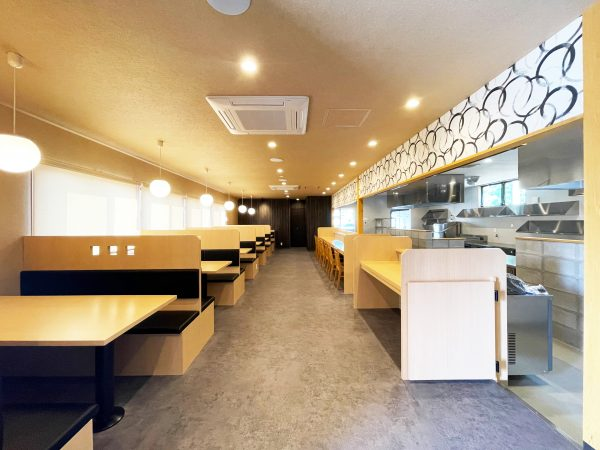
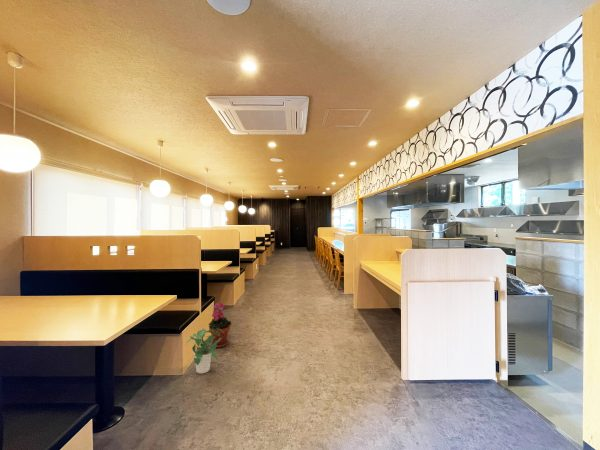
+ potted plant [207,301,232,349]
+ potted plant [184,327,224,374]
